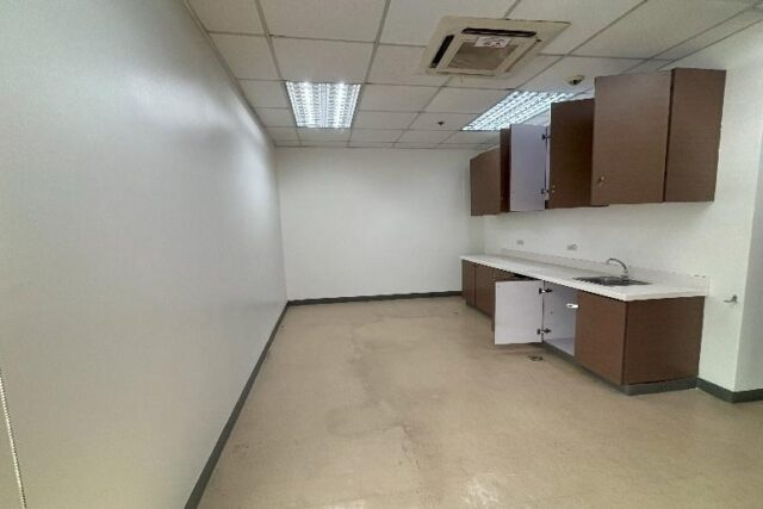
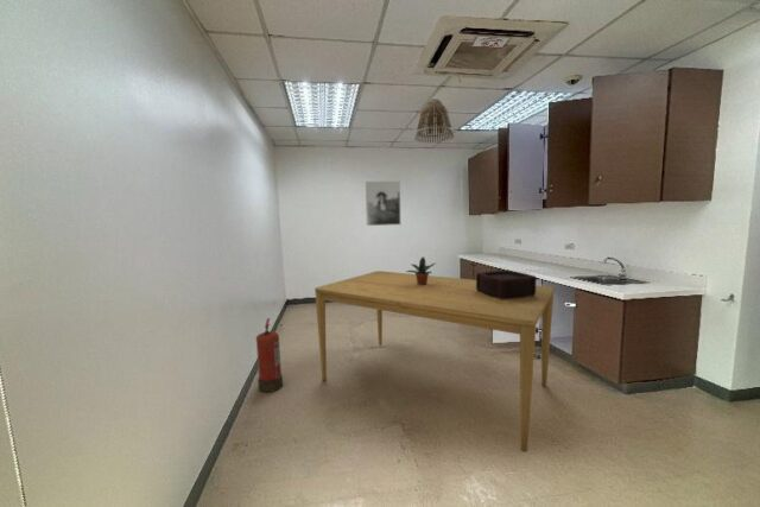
+ decorative container [475,270,538,299]
+ potted plant [405,255,436,285]
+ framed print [365,180,401,227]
+ dining table [314,270,556,454]
+ fire extinguisher [255,317,284,393]
+ lamp shade [413,97,455,144]
